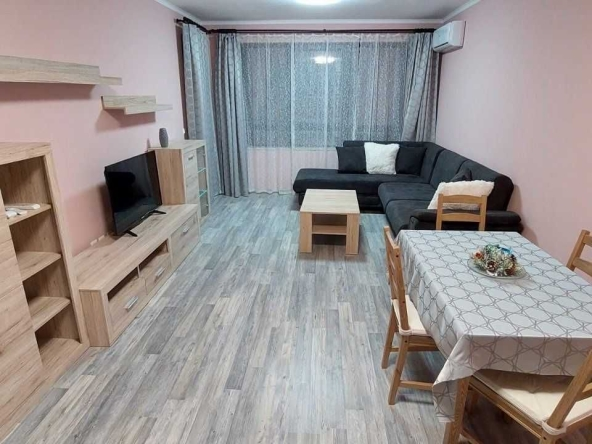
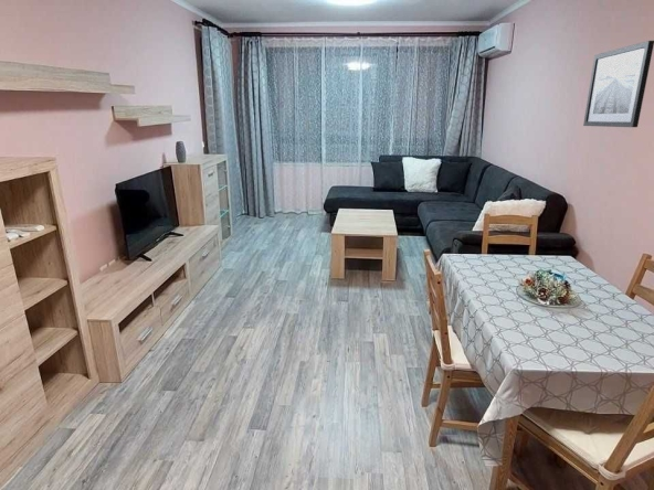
+ wall art [582,40,654,128]
